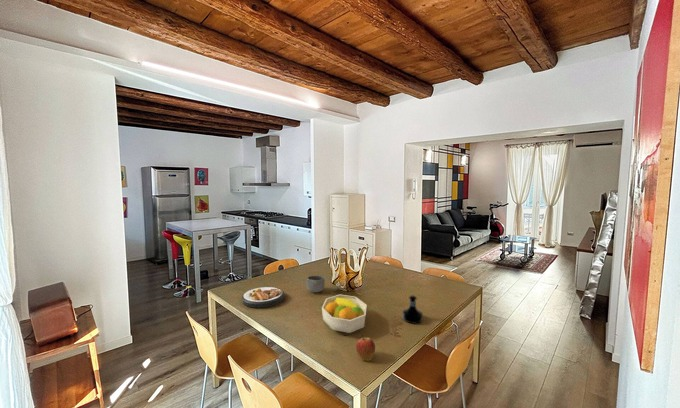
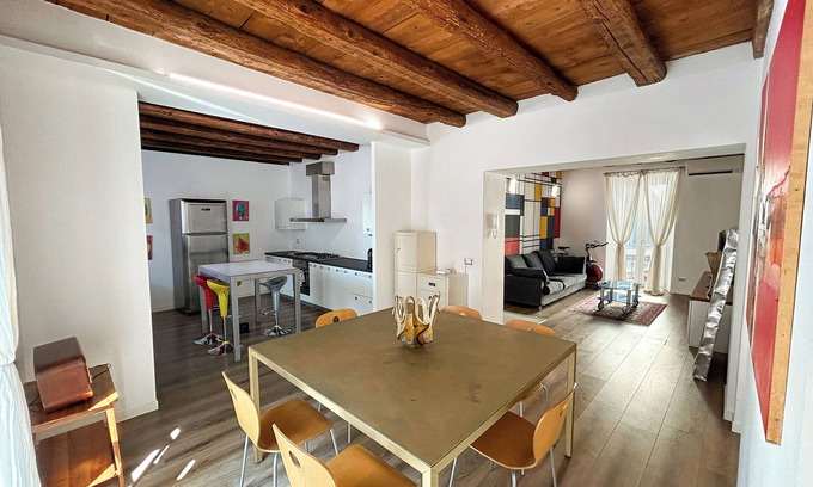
- plate [241,286,285,309]
- apple [355,333,376,362]
- bowl [305,275,326,293]
- fruit bowl [321,294,368,334]
- tequila bottle [402,294,424,325]
